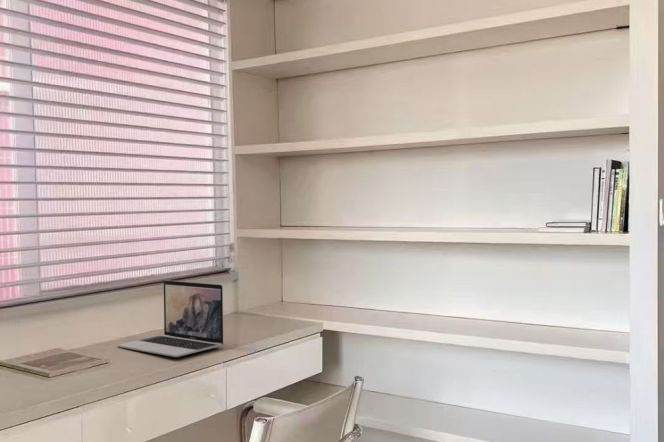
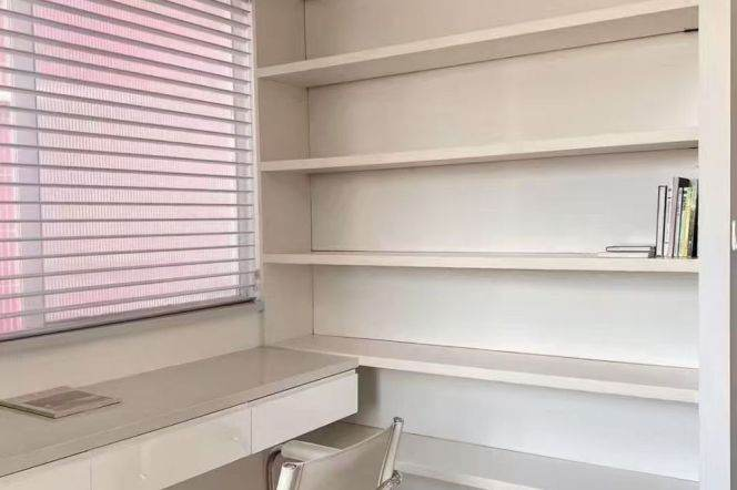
- laptop [117,279,224,358]
